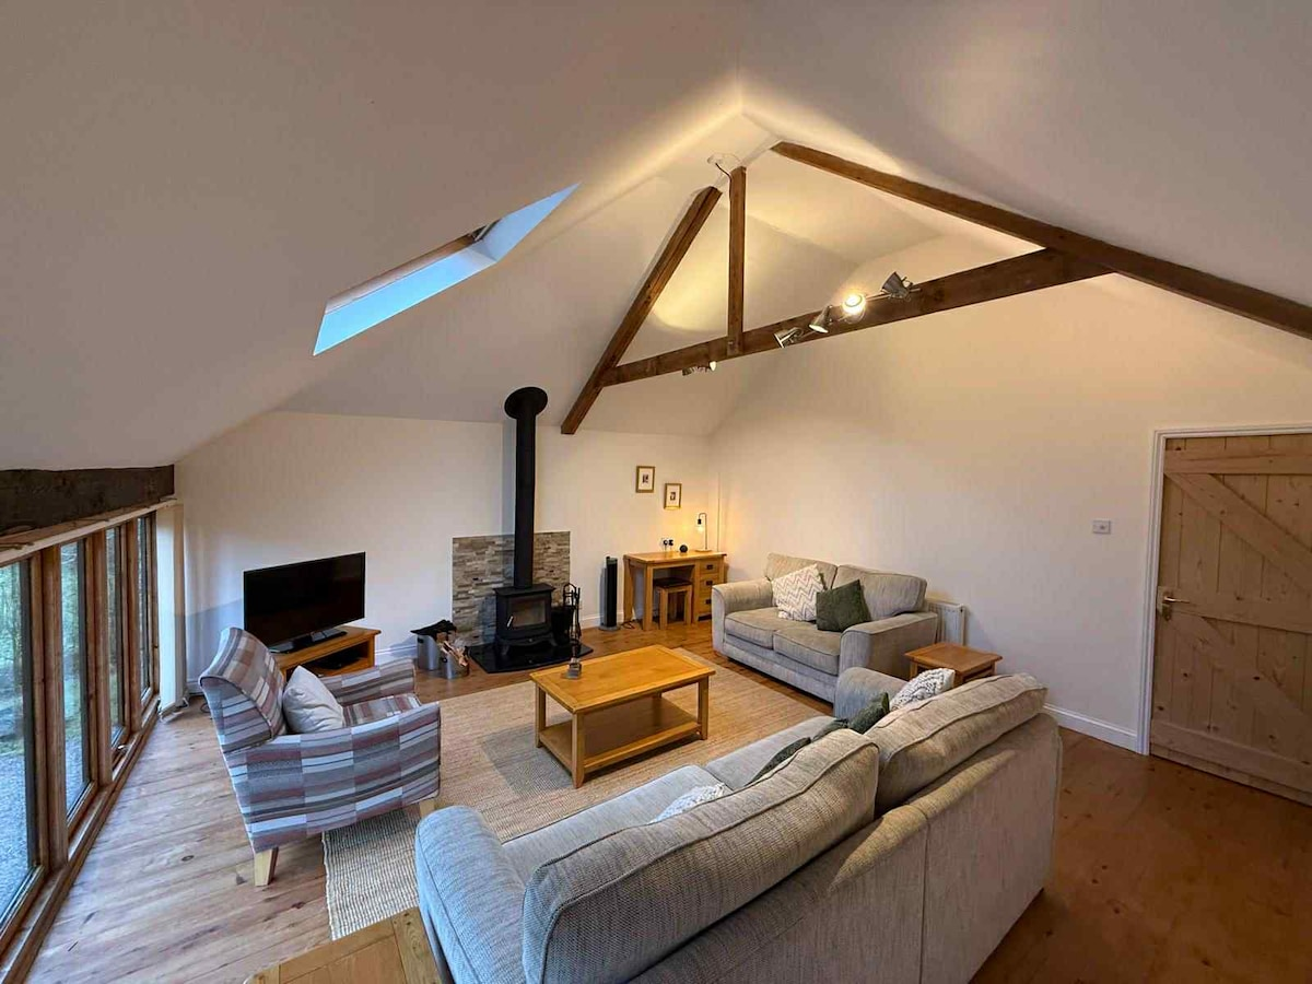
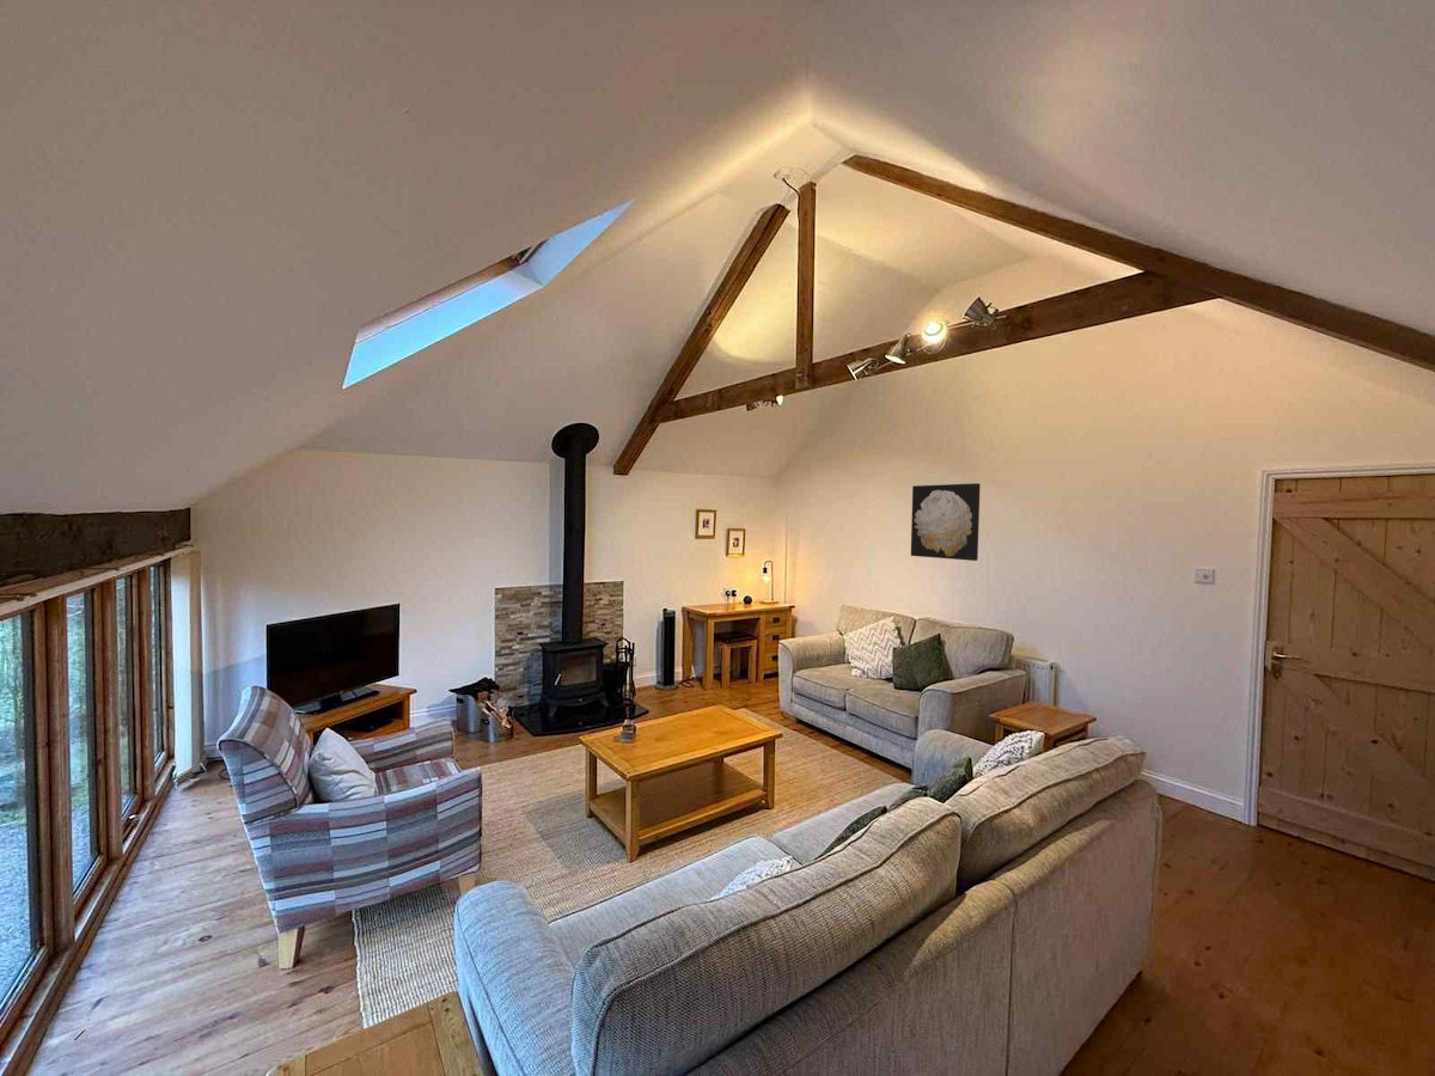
+ wall art [910,482,982,562]
